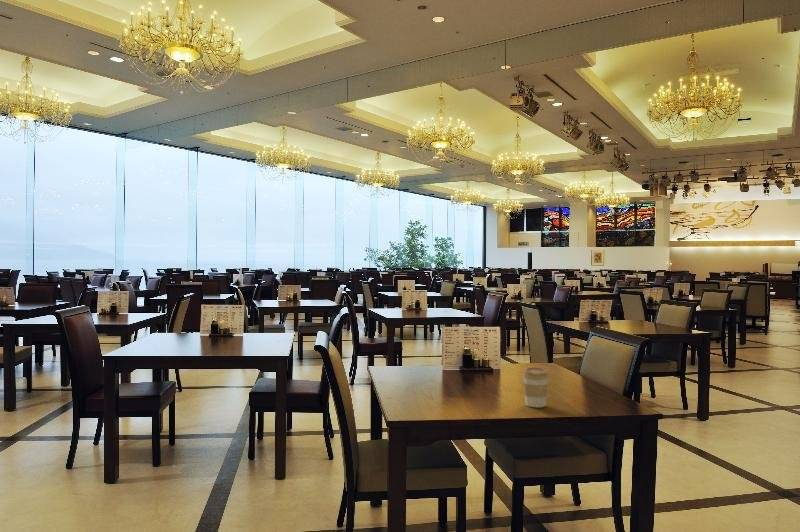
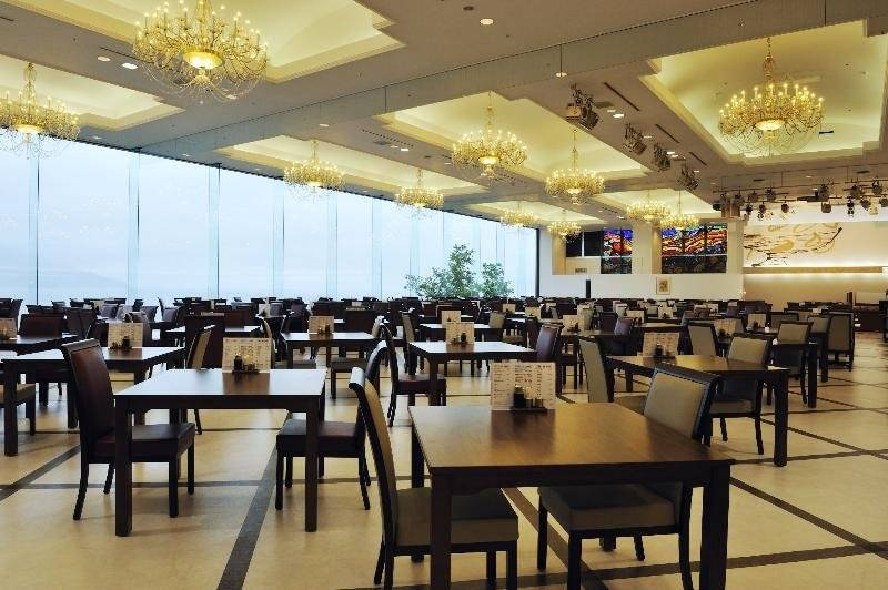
- coffee cup [521,366,550,408]
